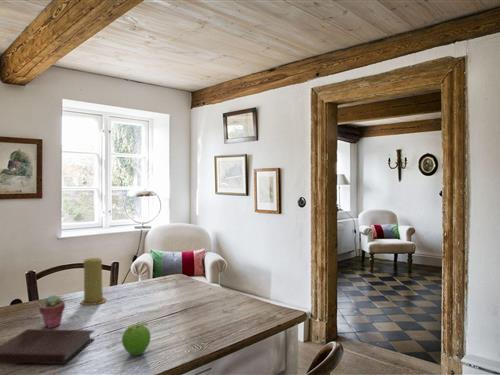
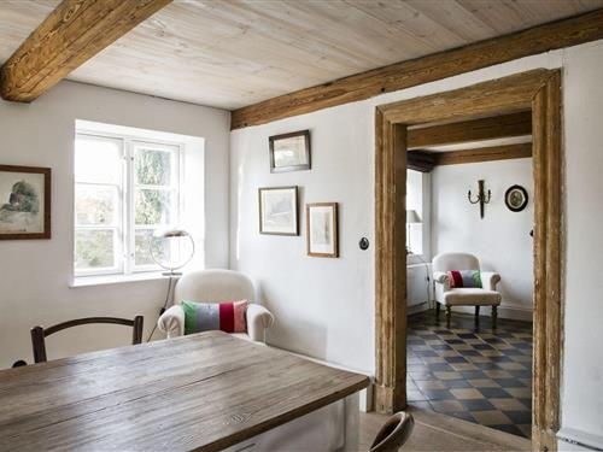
- potted succulent [38,294,66,329]
- fruit [121,321,152,356]
- notebook [0,328,96,365]
- candle [80,257,108,306]
